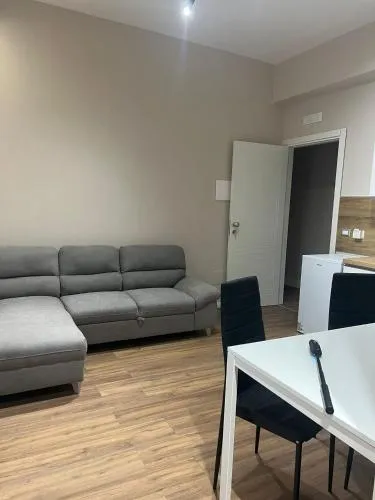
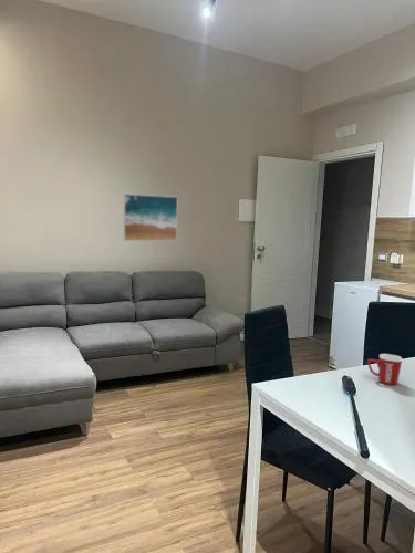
+ mug [366,353,403,386]
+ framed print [123,194,178,242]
